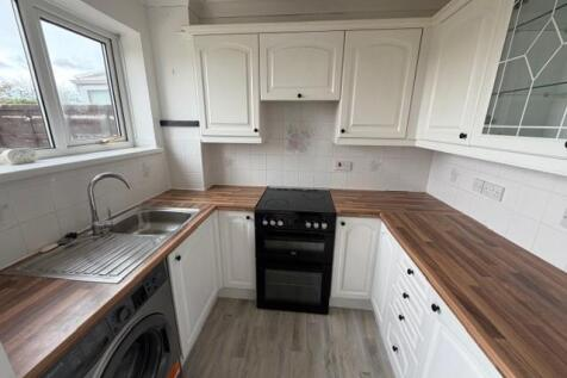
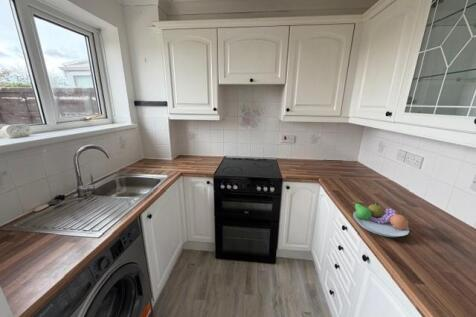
+ fruit bowl [352,201,410,238]
